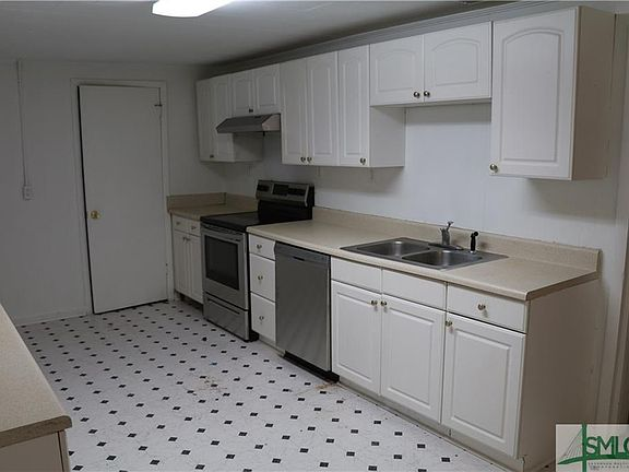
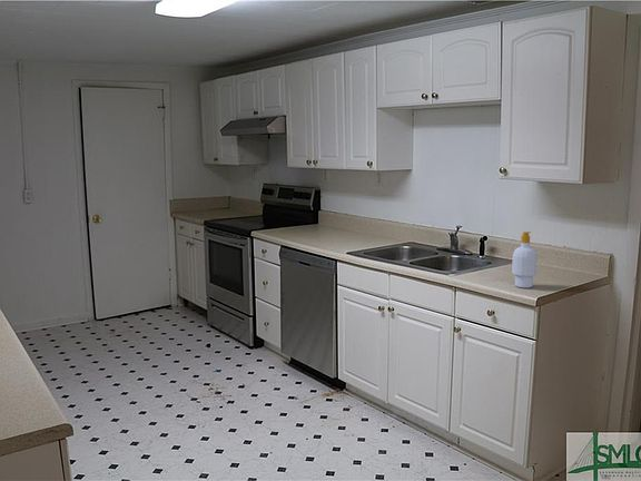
+ soap bottle [511,230,539,289]
